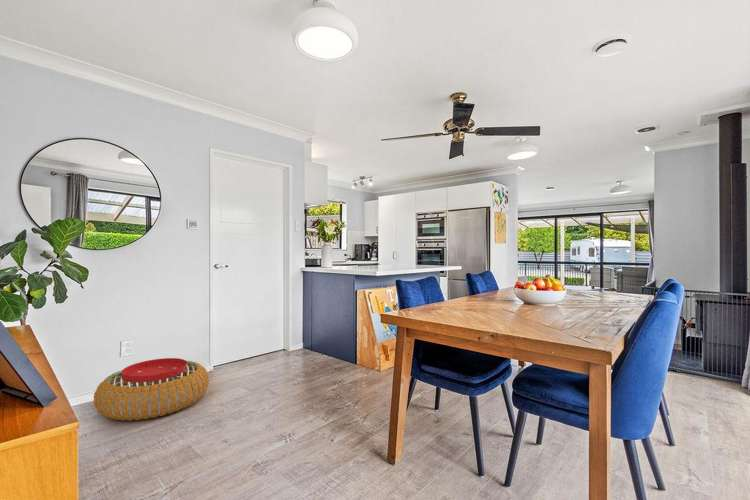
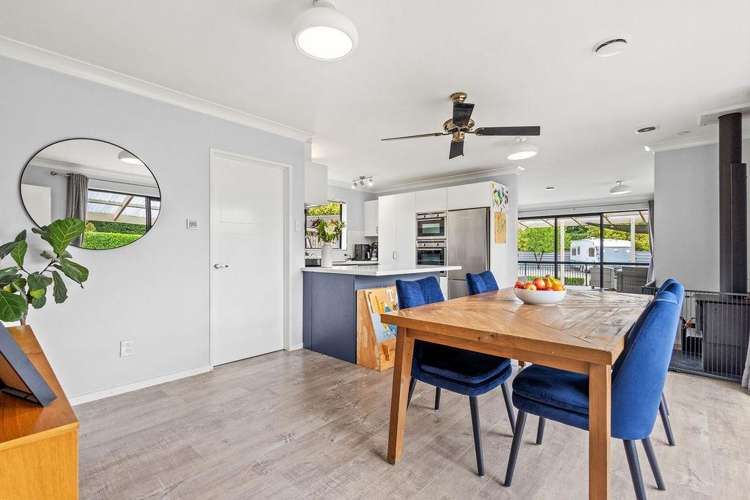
- pouf [93,357,210,422]
